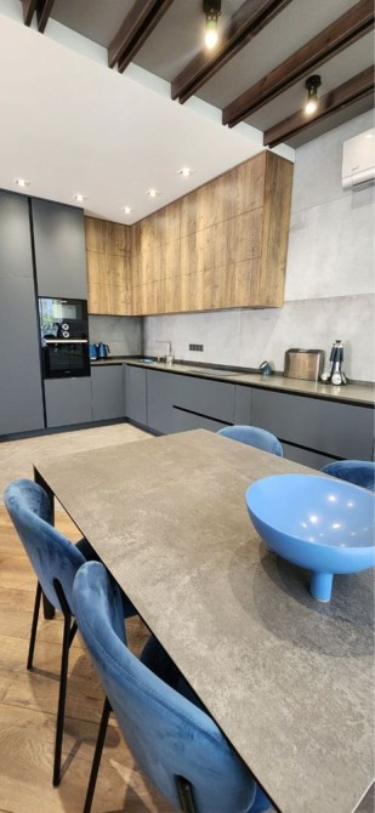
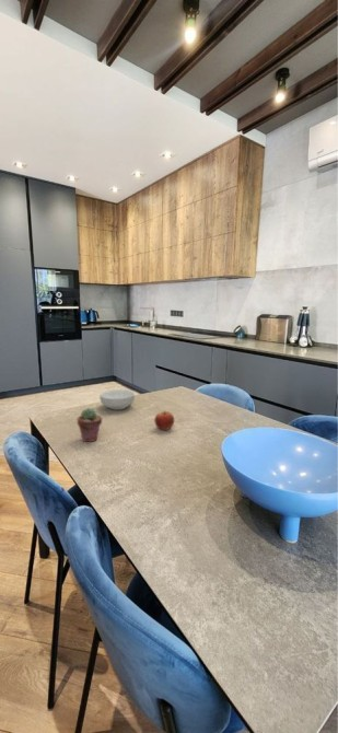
+ potted succulent [77,407,103,443]
+ cereal bowl [98,388,136,411]
+ apple [153,409,175,431]
